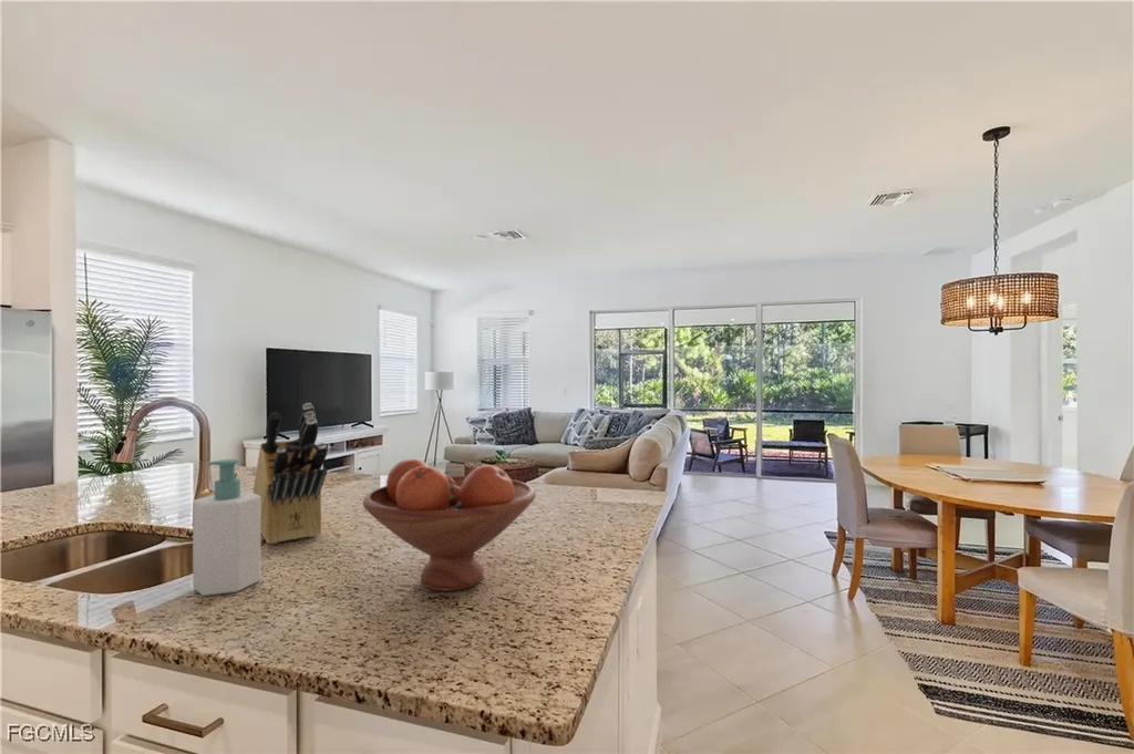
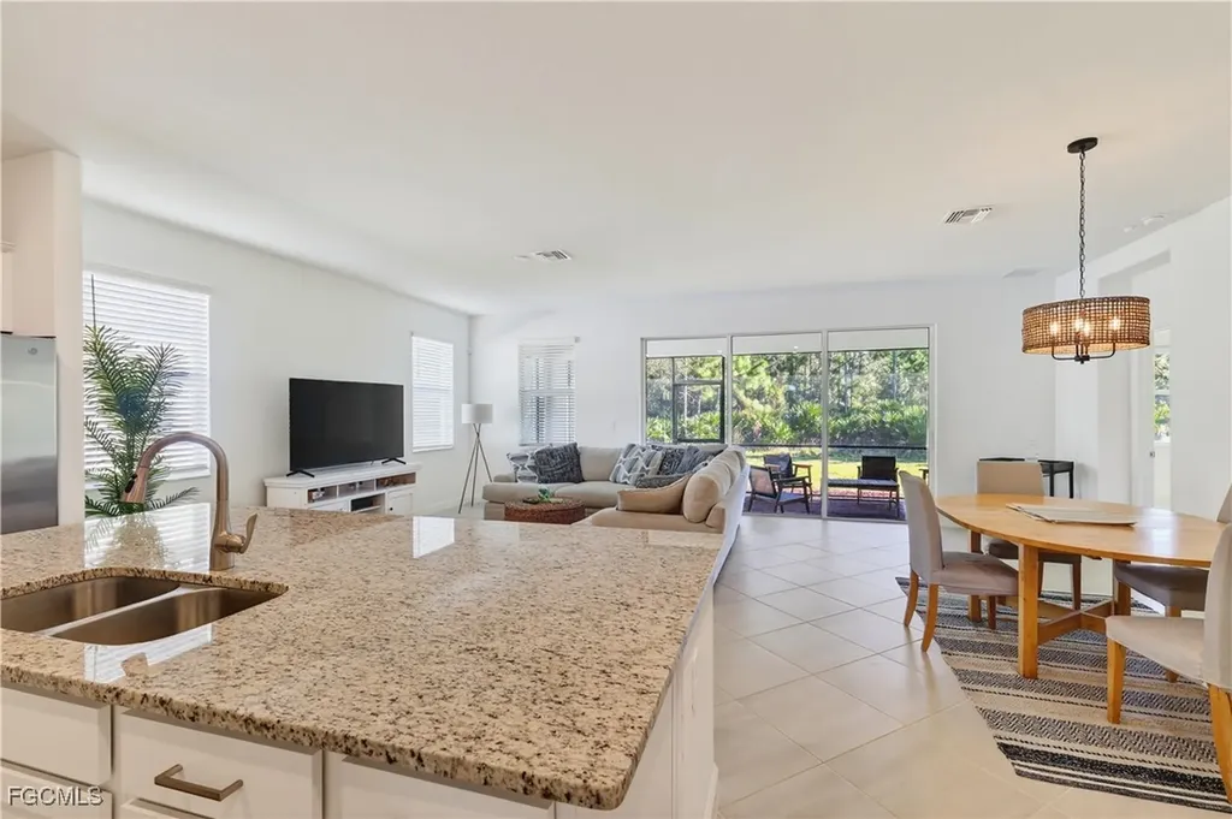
- soap bottle [192,458,261,597]
- knife block [252,402,328,545]
- fruit bowl [362,458,537,592]
